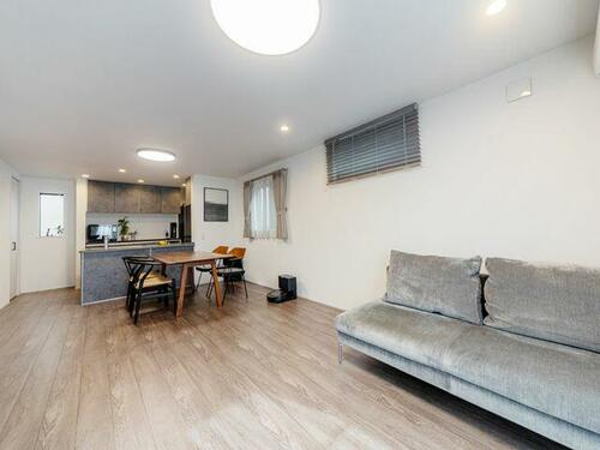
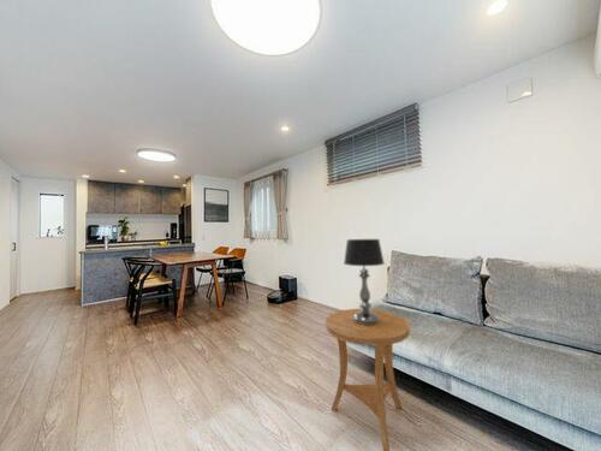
+ side table [325,308,411,451]
+ table lamp [343,238,386,325]
